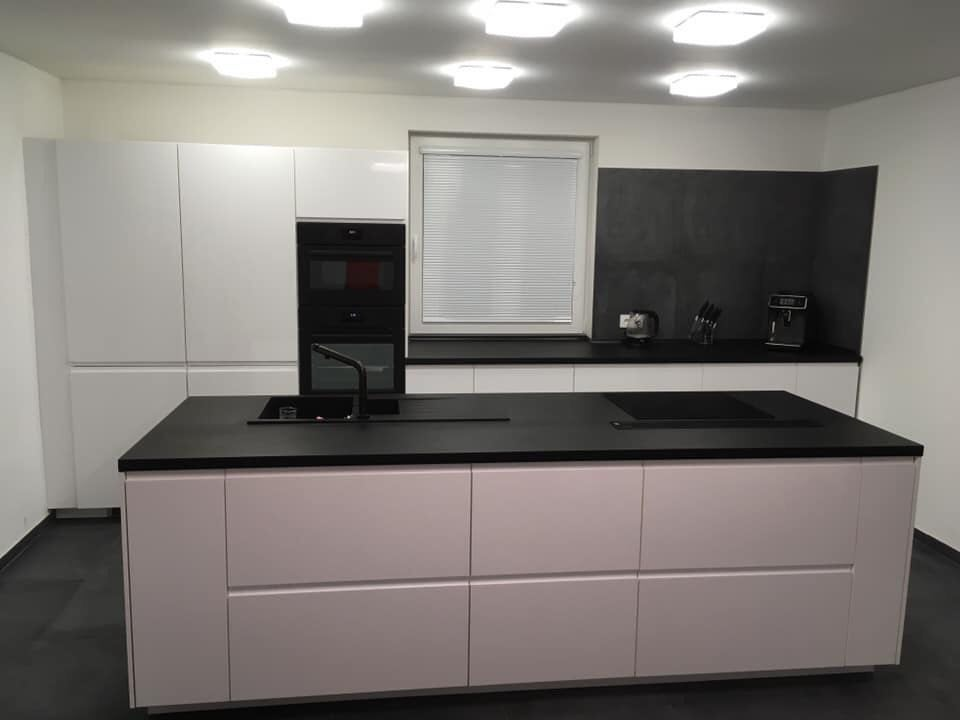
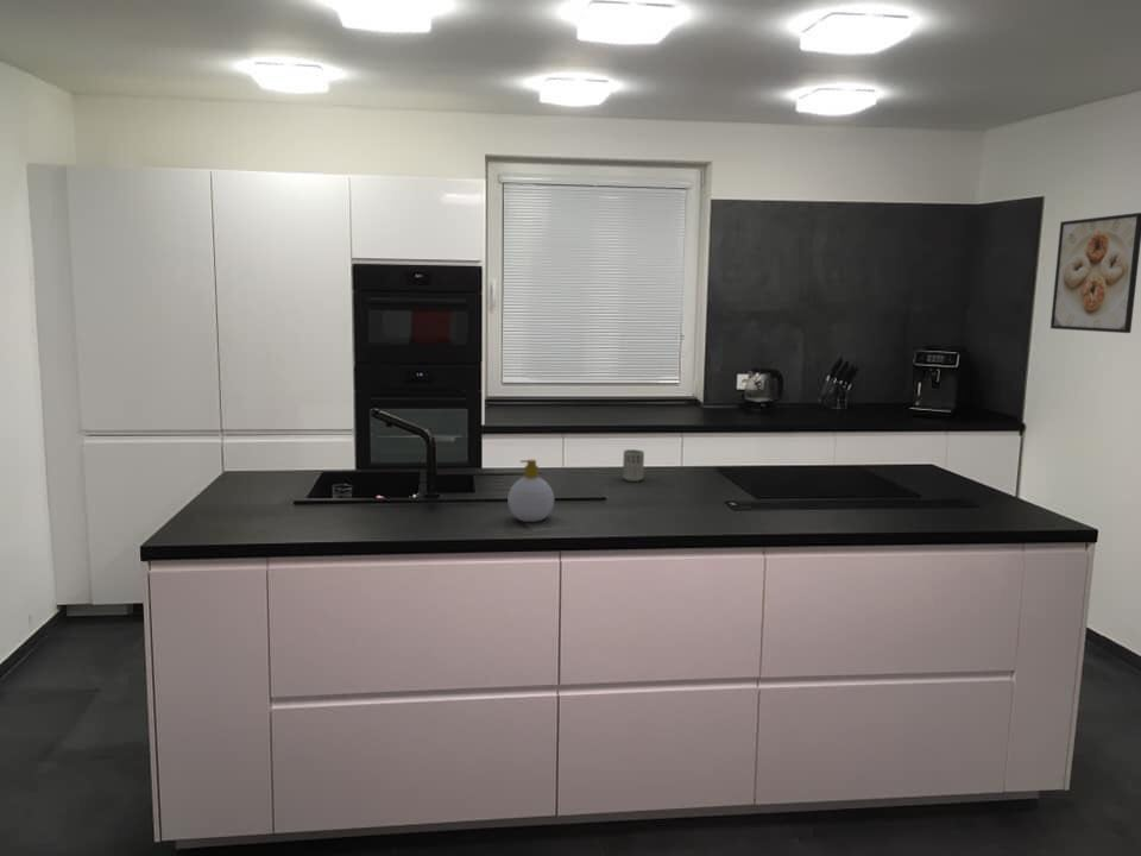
+ cup [622,448,645,483]
+ soap bottle [506,459,555,523]
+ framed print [1049,212,1141,334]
